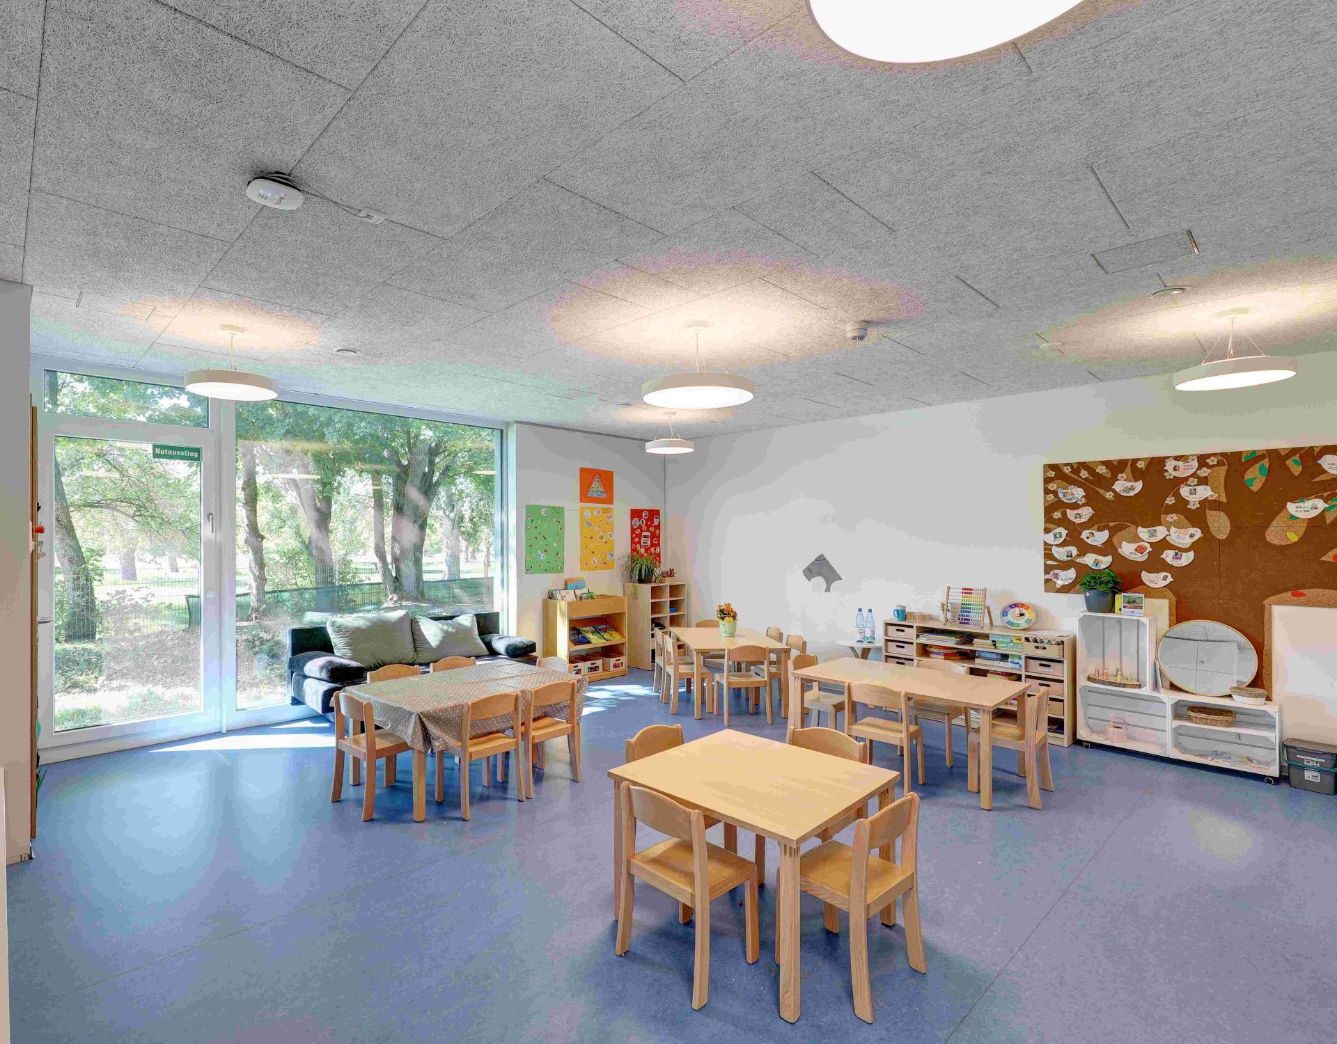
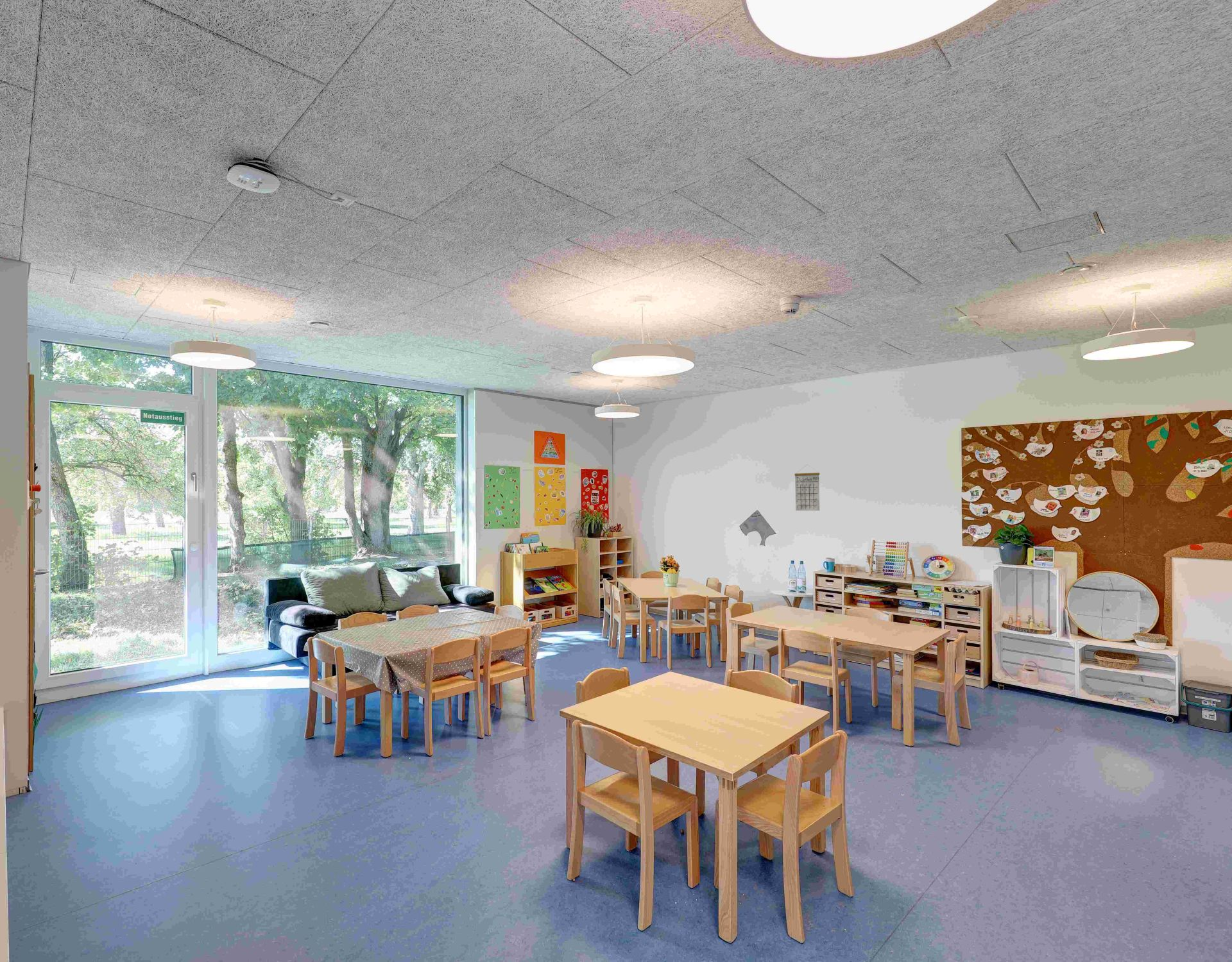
+ calendar [794,464,820,511]
